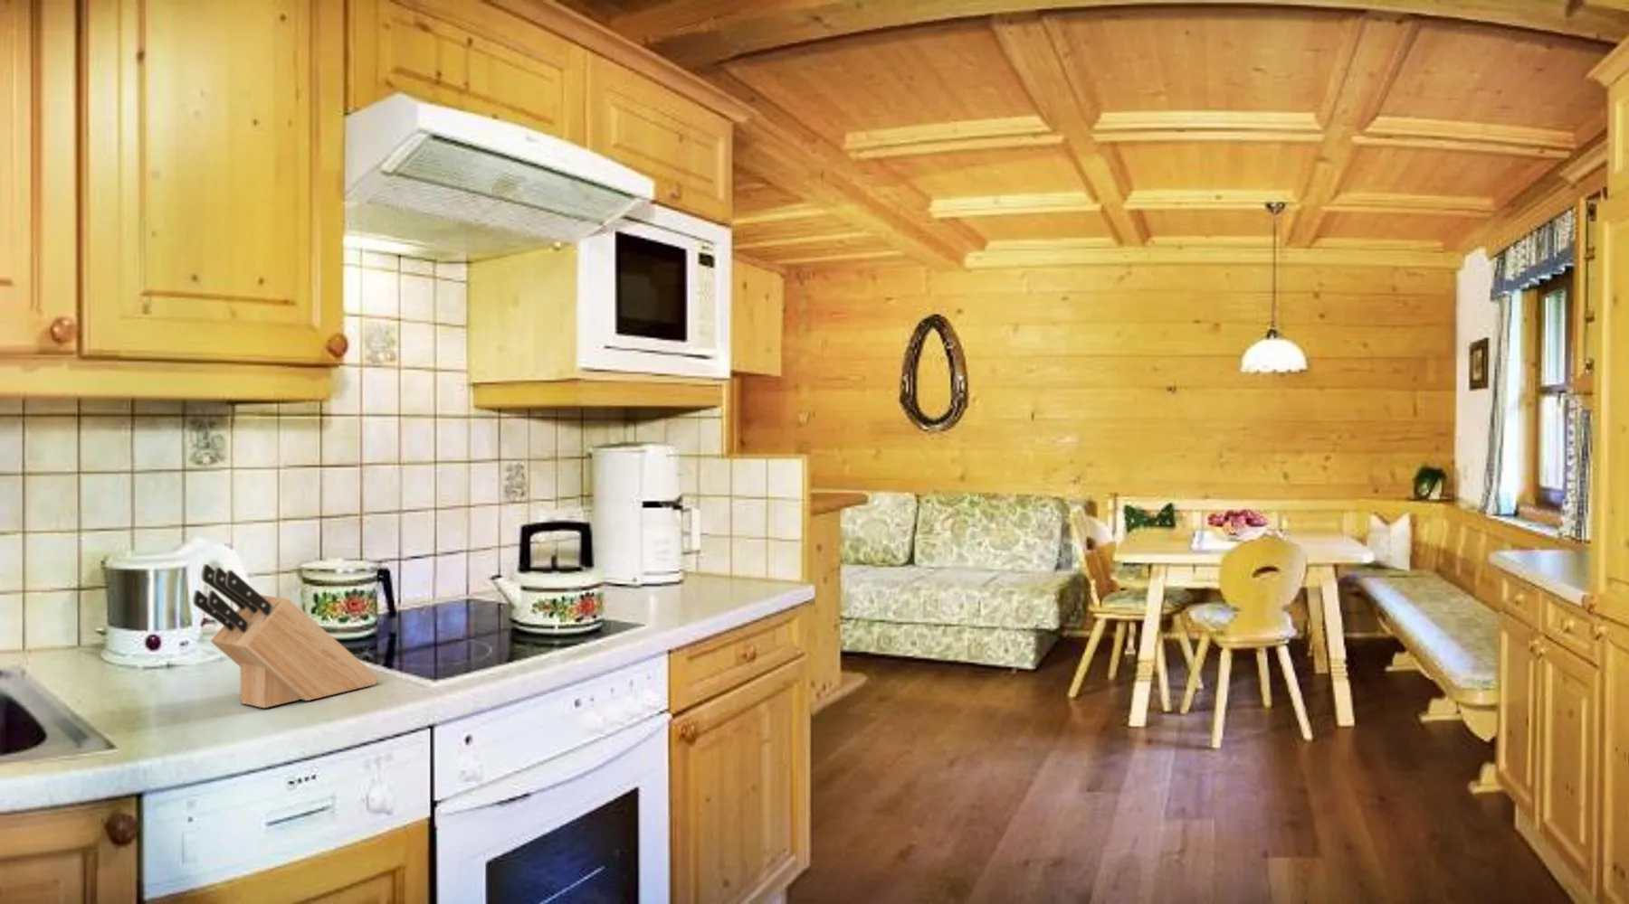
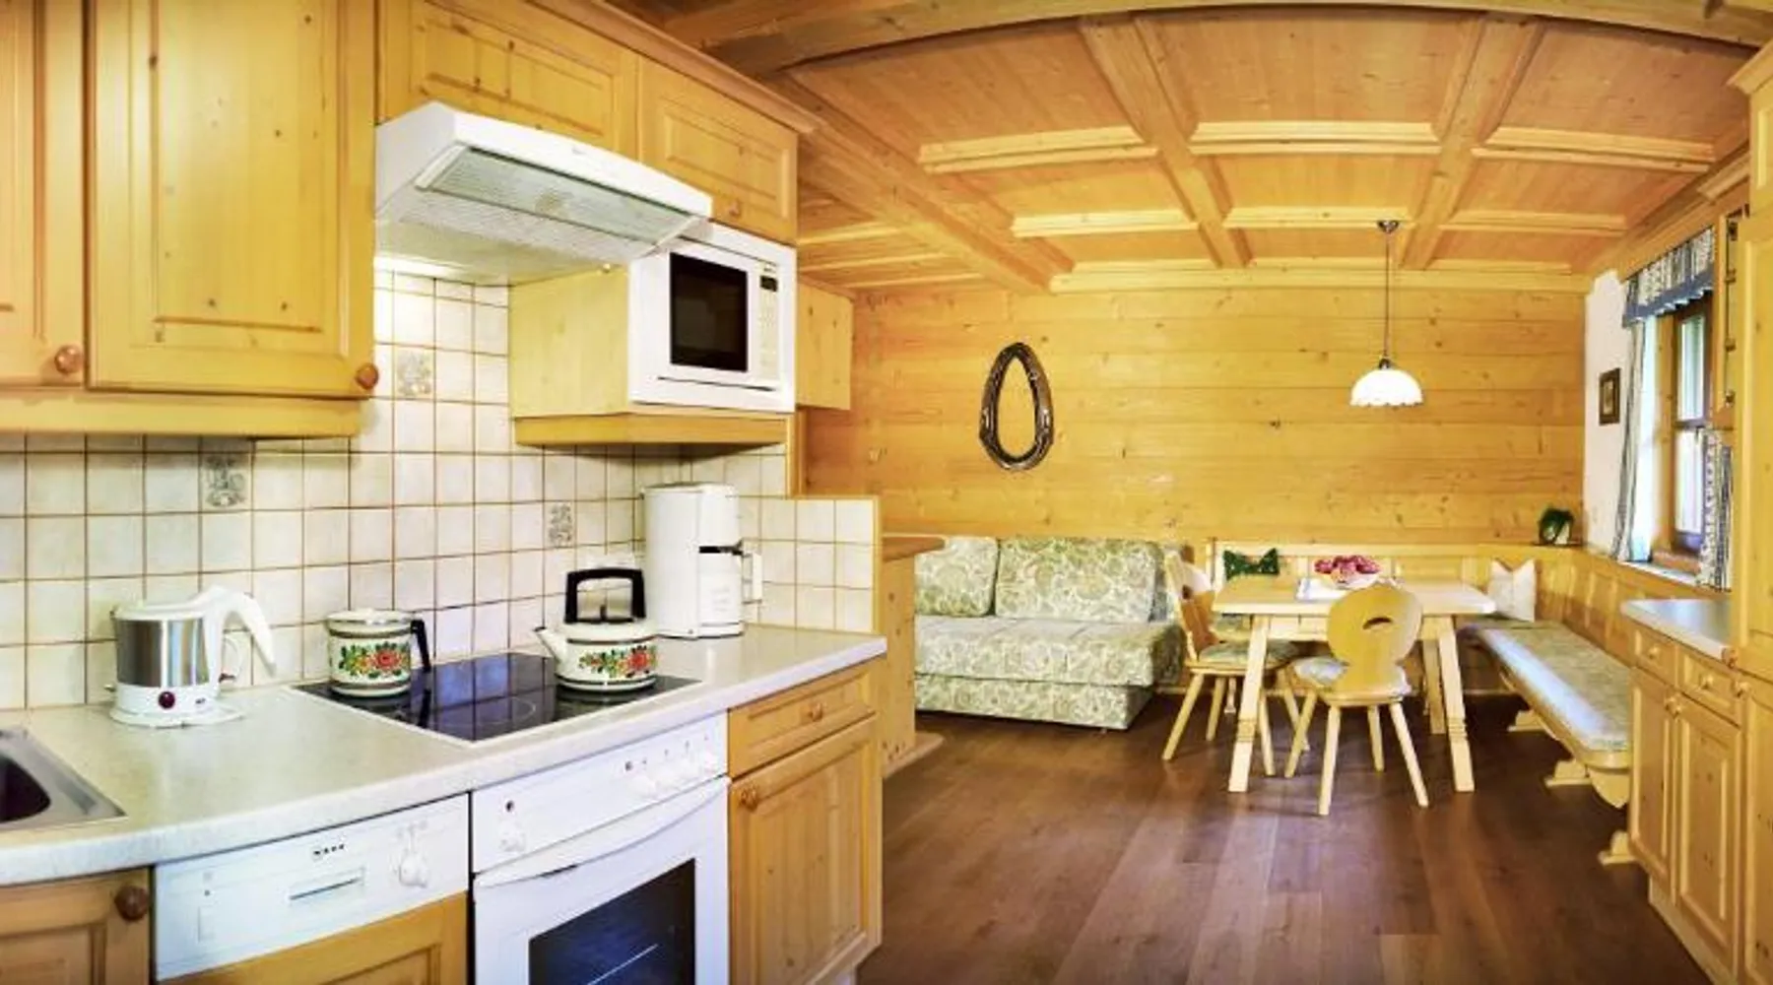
- knife block [192,563,381,709]
